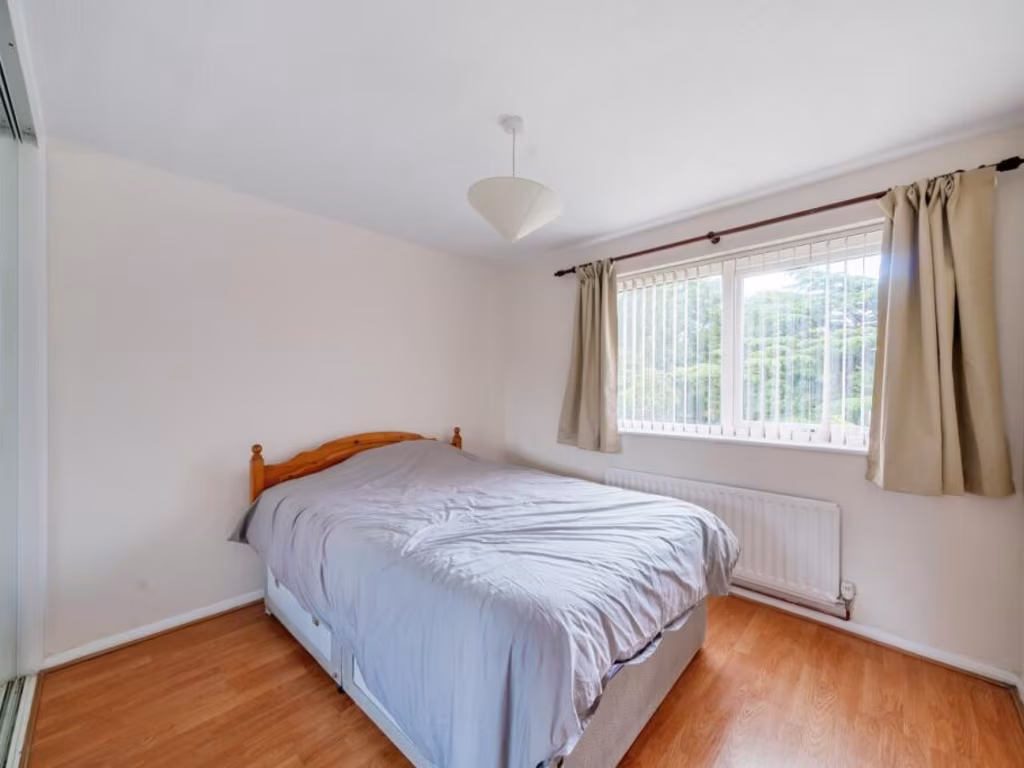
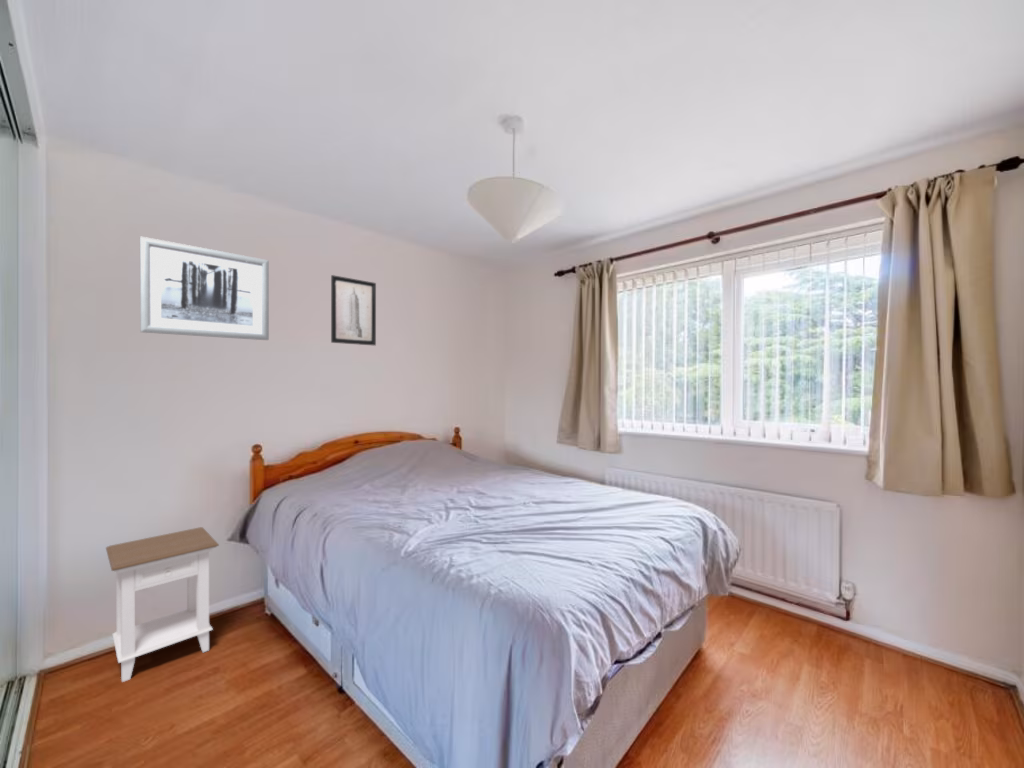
+ wall art [139,236,270,341]
+ wall art [330,274,377,347]
+ nightstand [105,526,220,683]
